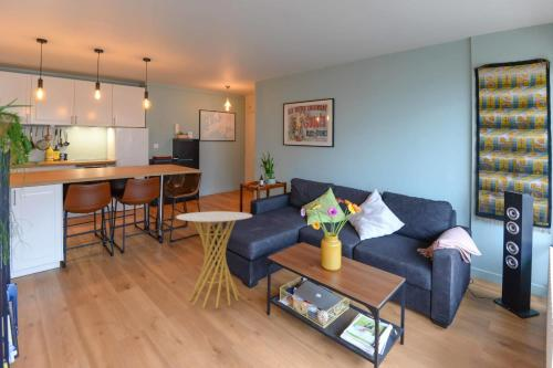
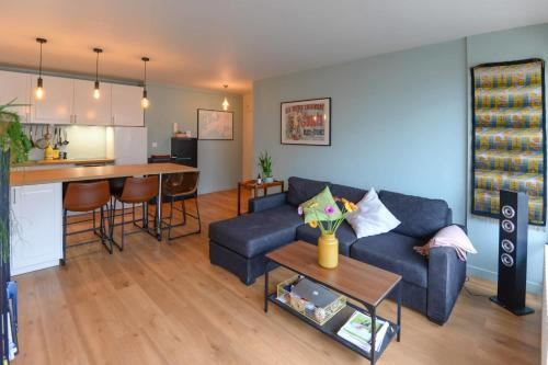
- side table [175,210,253,309]
